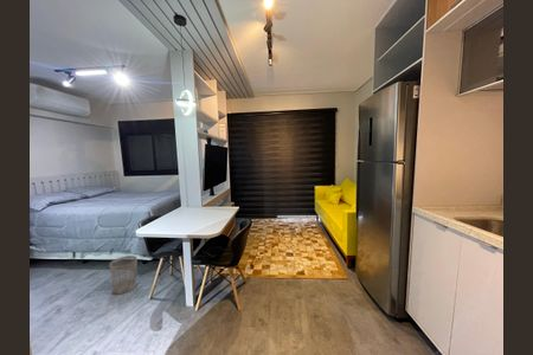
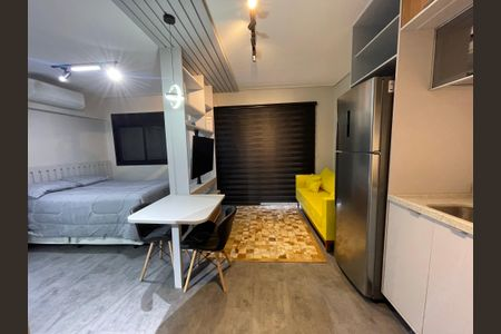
- wastebasket [108,254,139,295]
